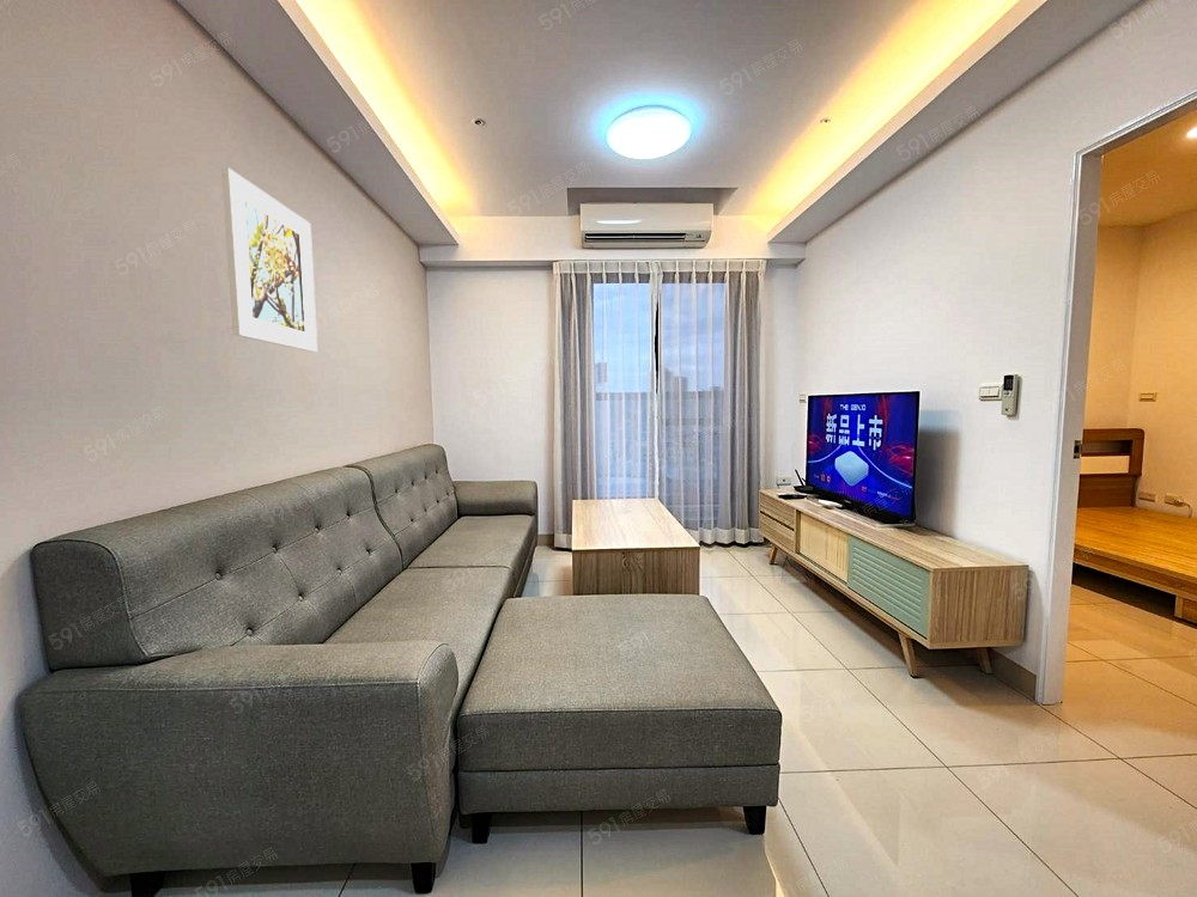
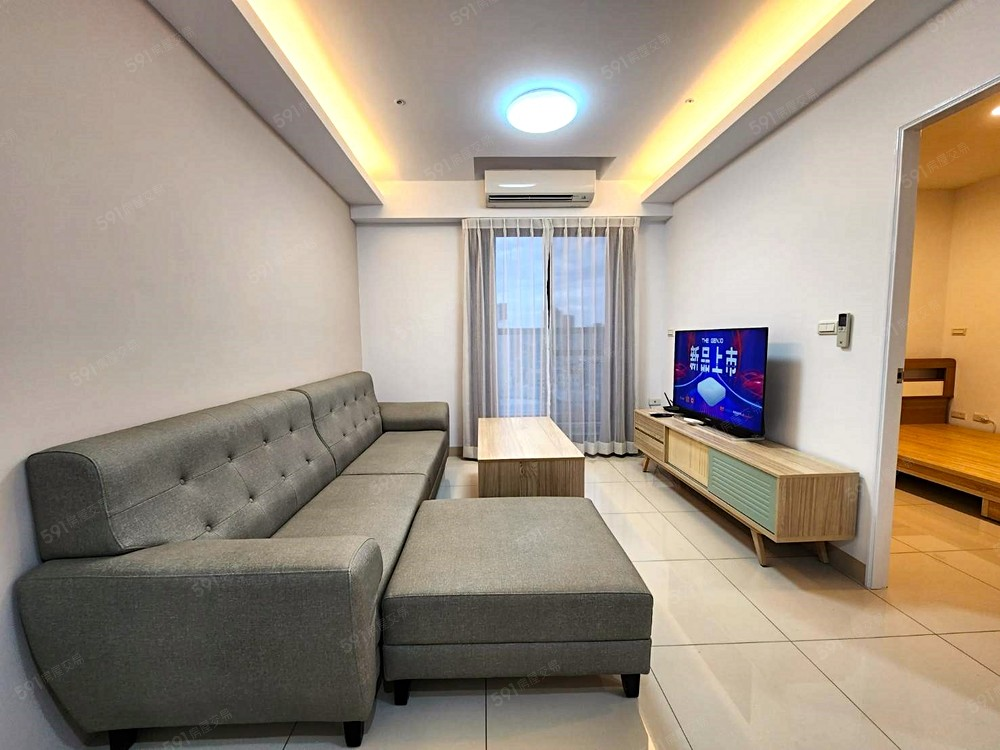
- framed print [220,166,318,353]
